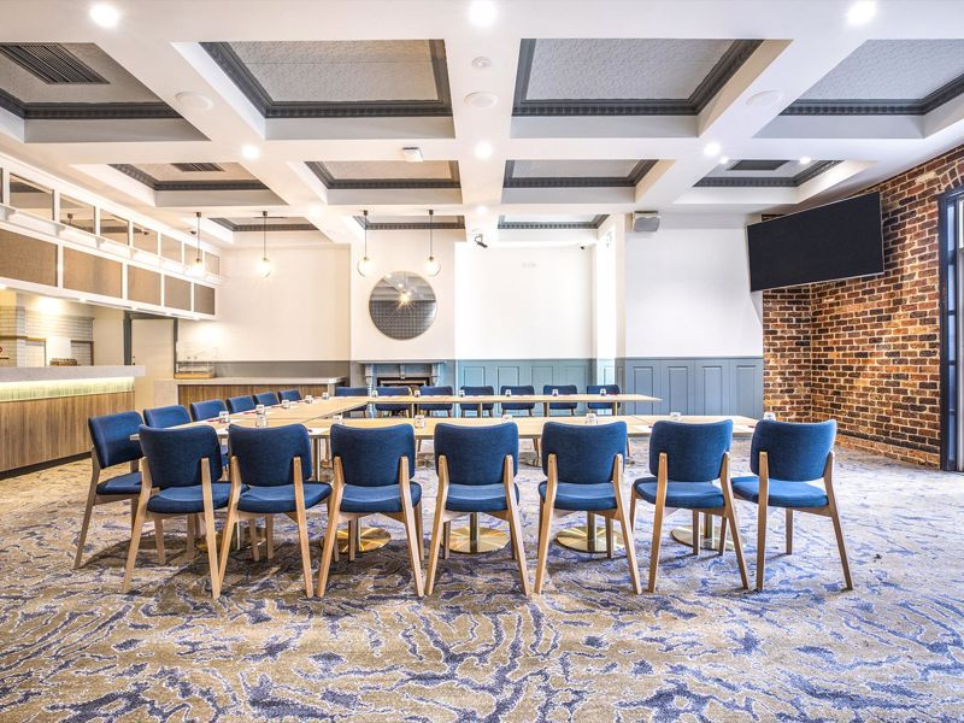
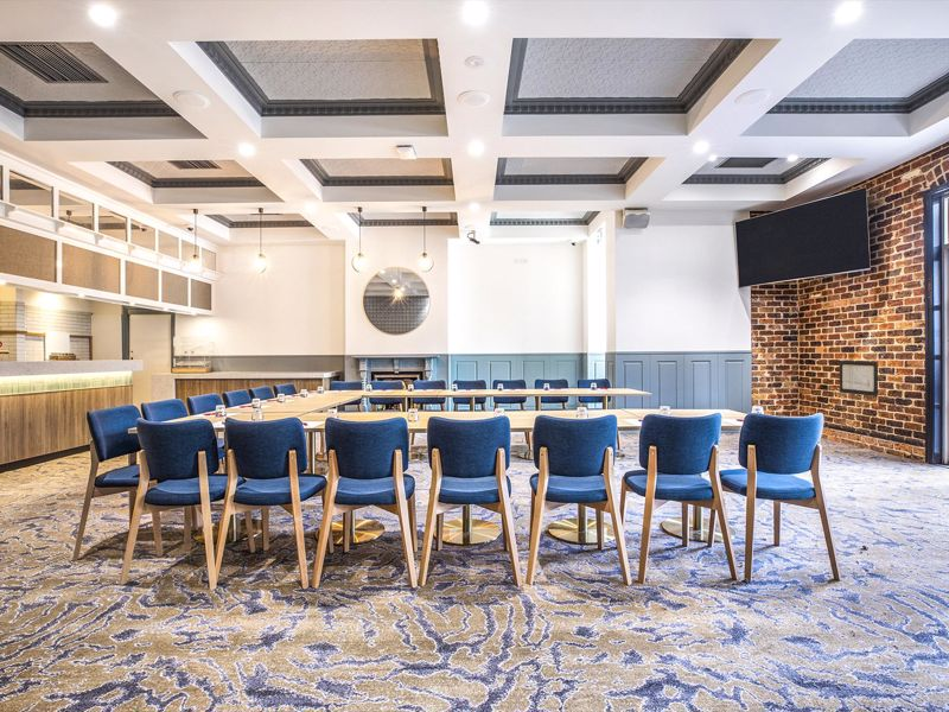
+ wall art [839,360,879,398]
